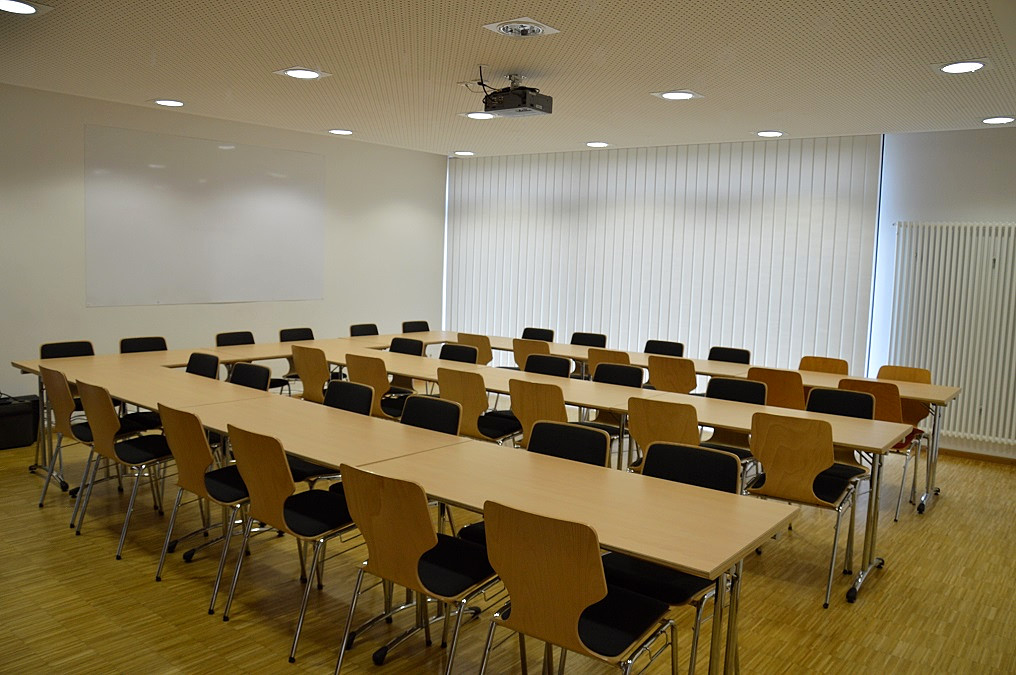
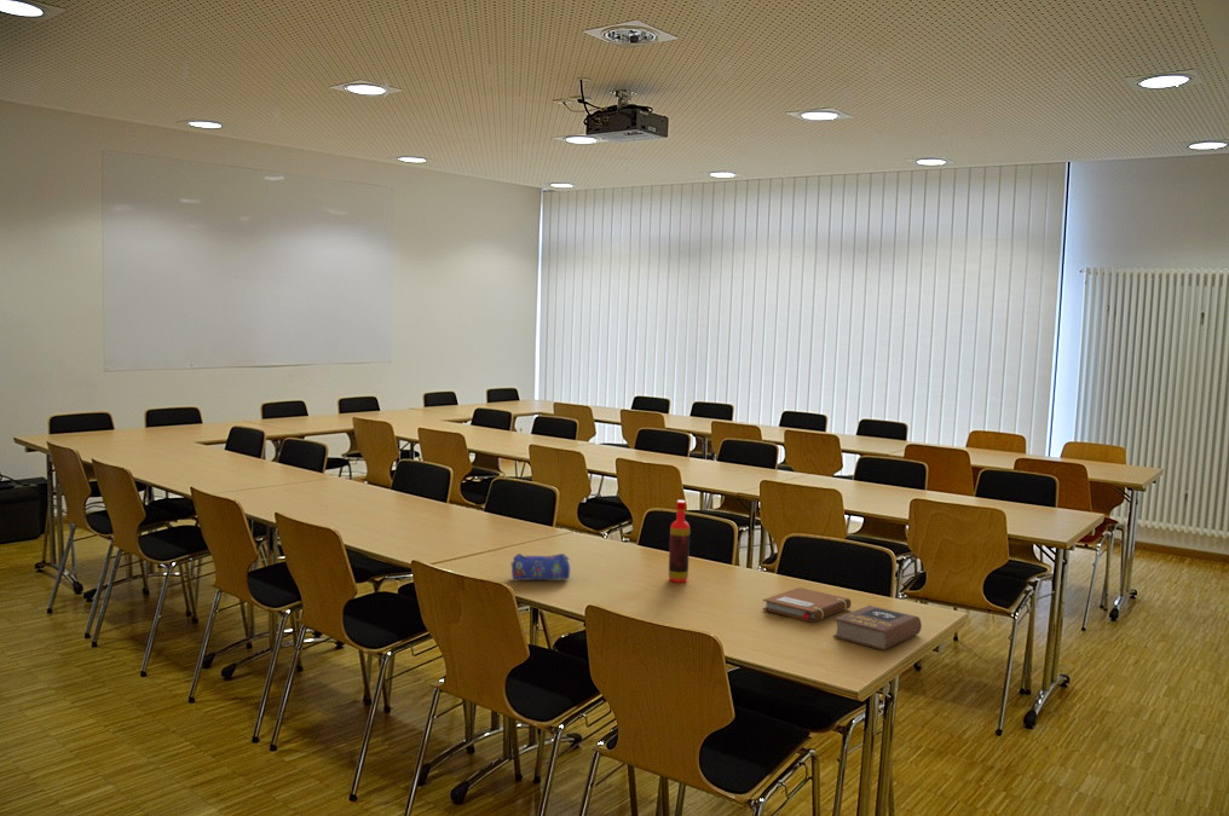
+ pencil case [509,552,571,581]
+ notebook [762,586,852,623]
+ book [832,604,923,652]
+ bottle [668,499,691,584]
